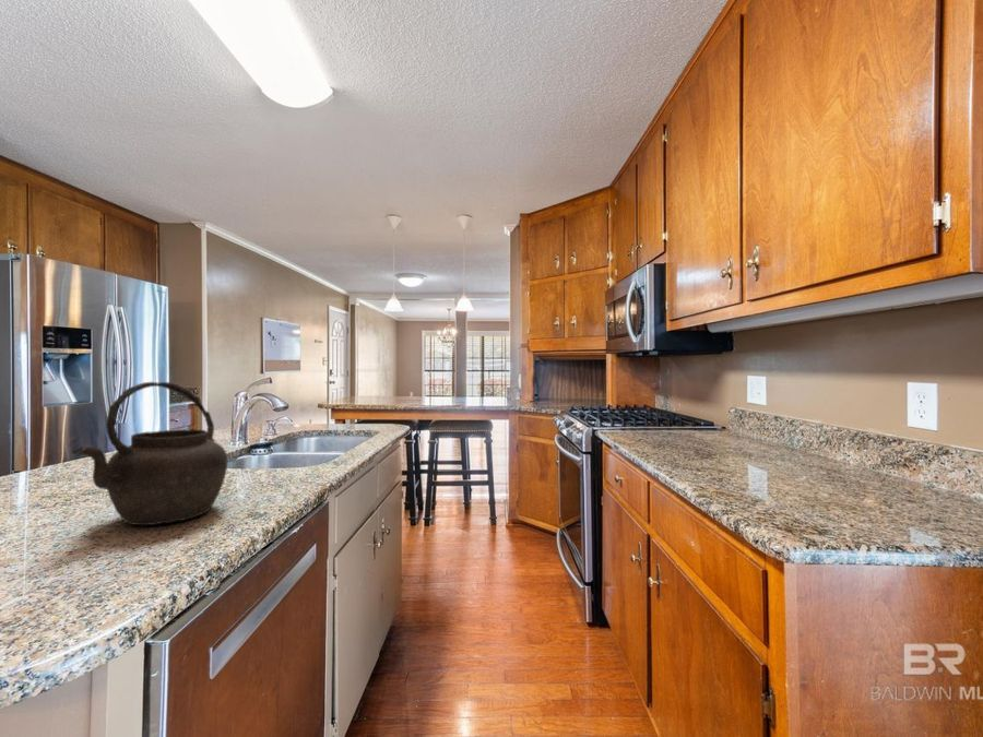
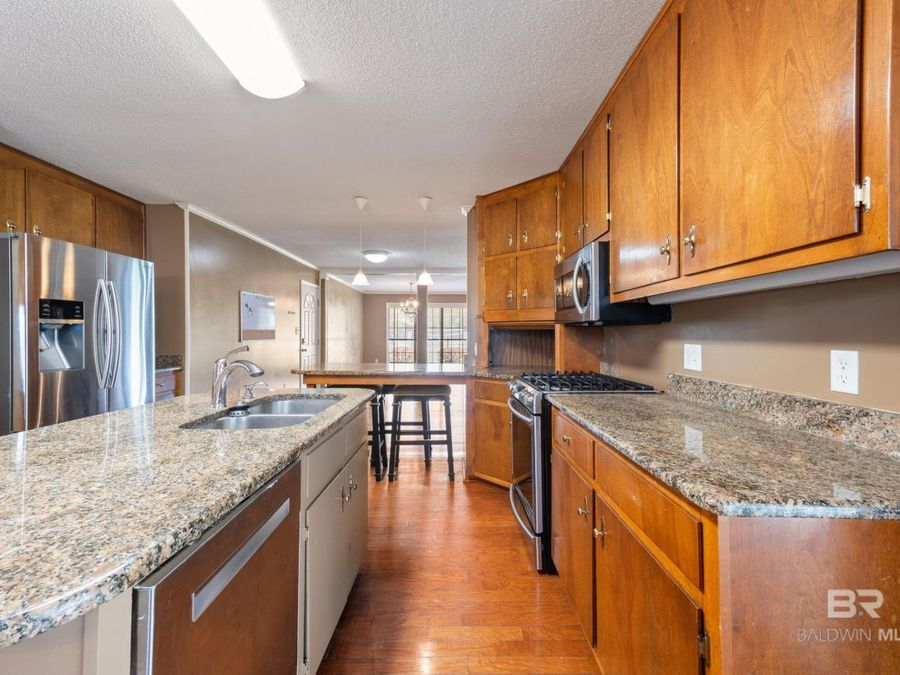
- kettle [71,381,228,526]
